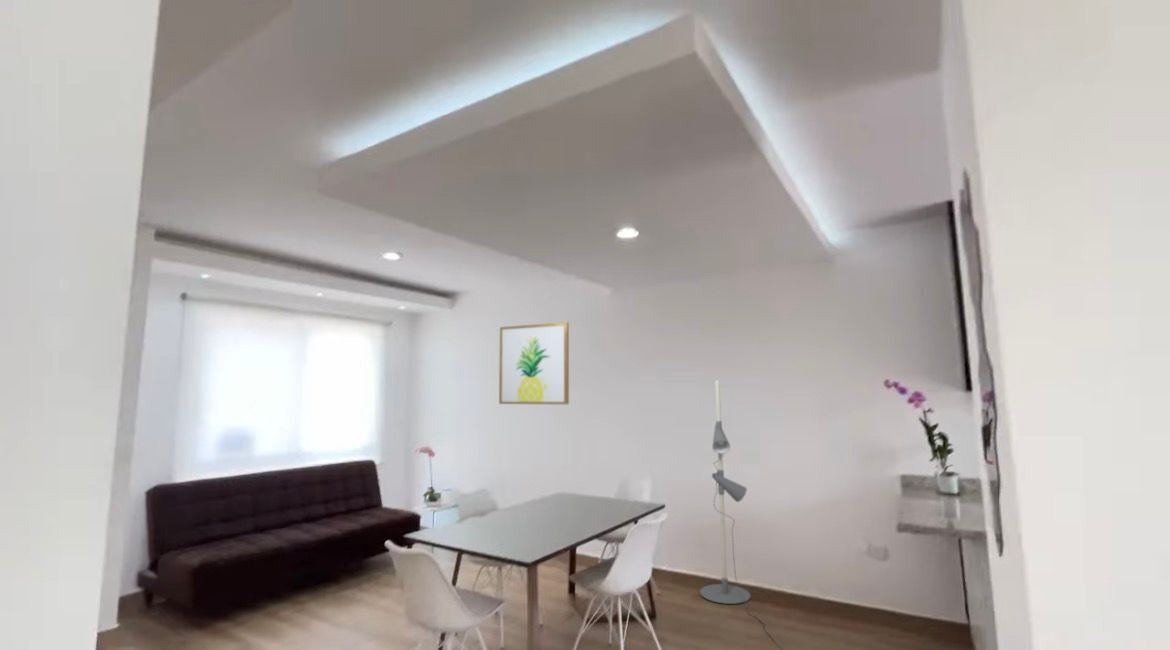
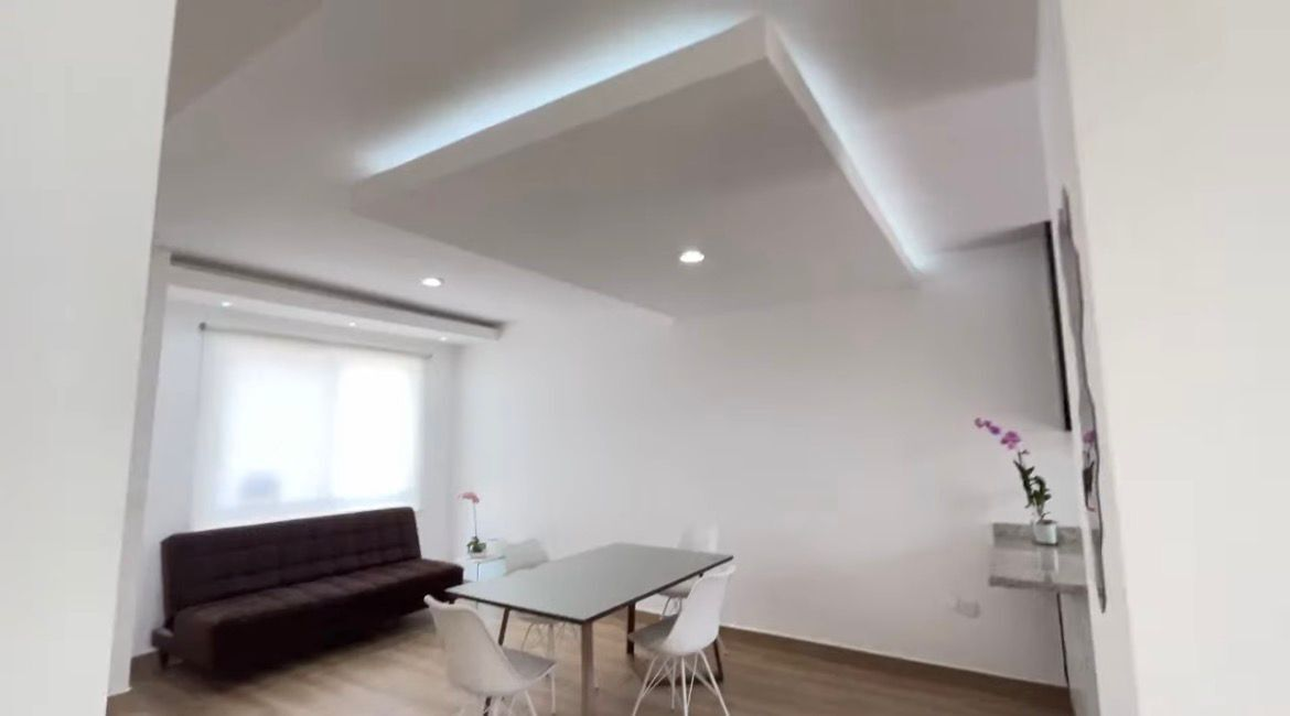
- floor lamp [699,379,784,650]
- wall art [498,321,570,405]
